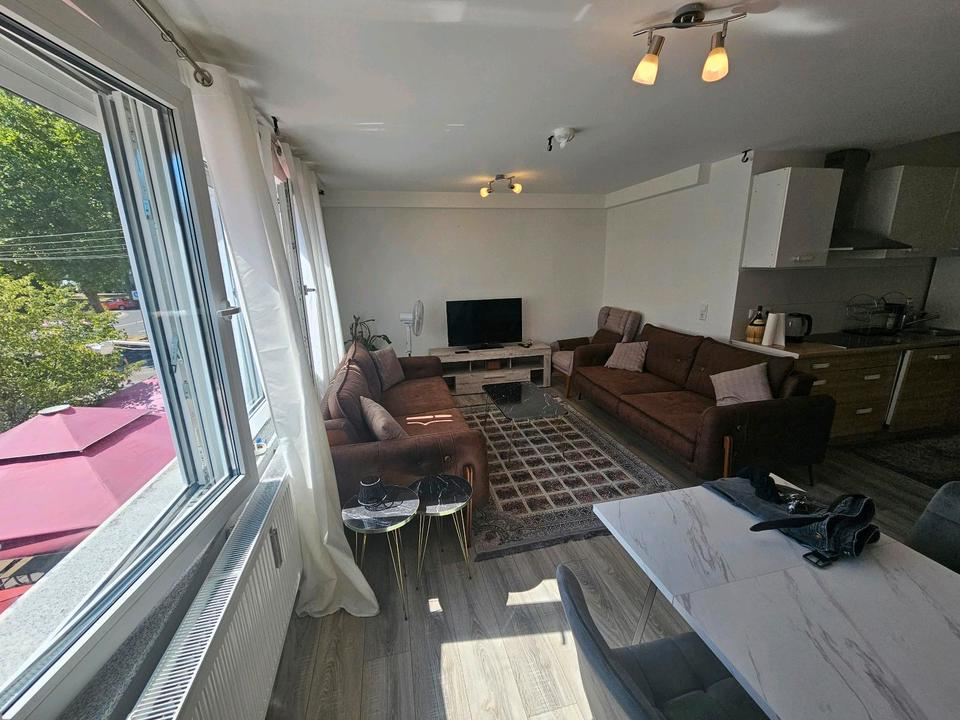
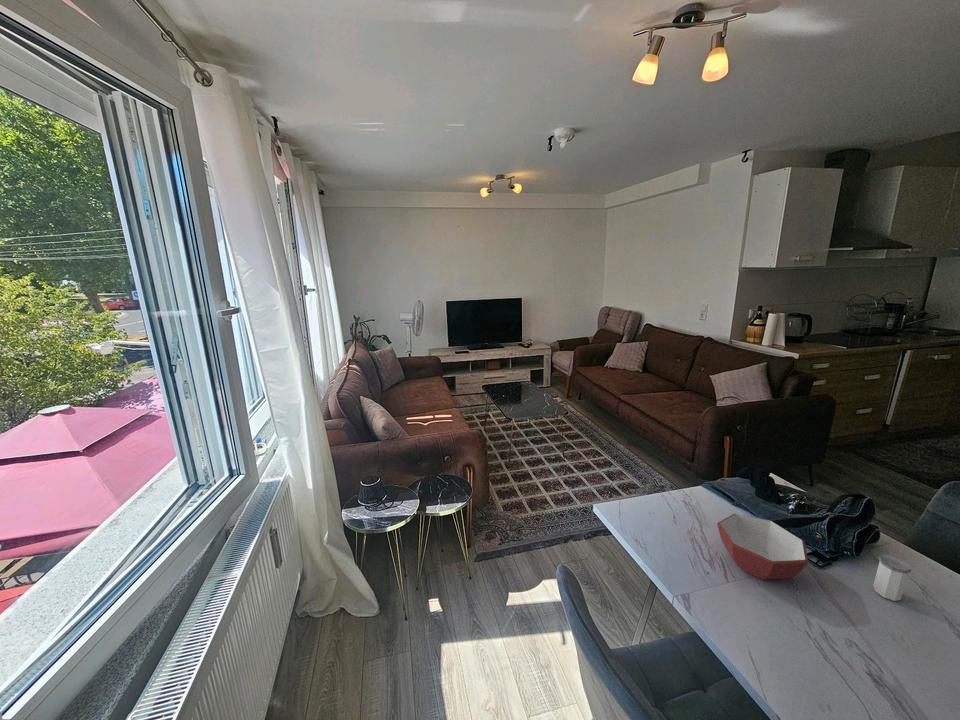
+ bowl [716,513,809,581]
+ salt shaker [872,554,912,602]
